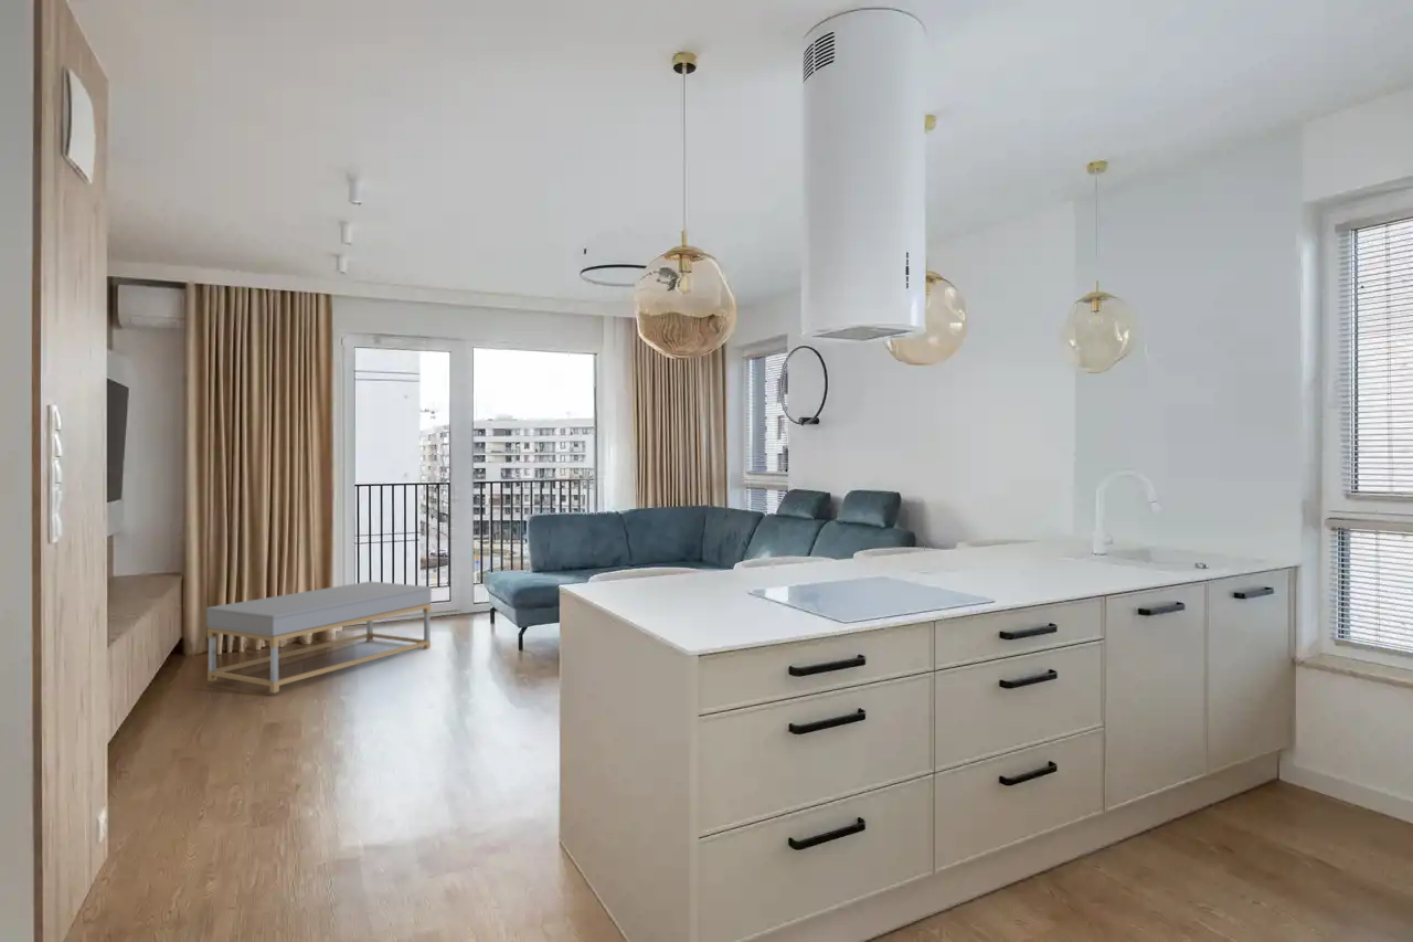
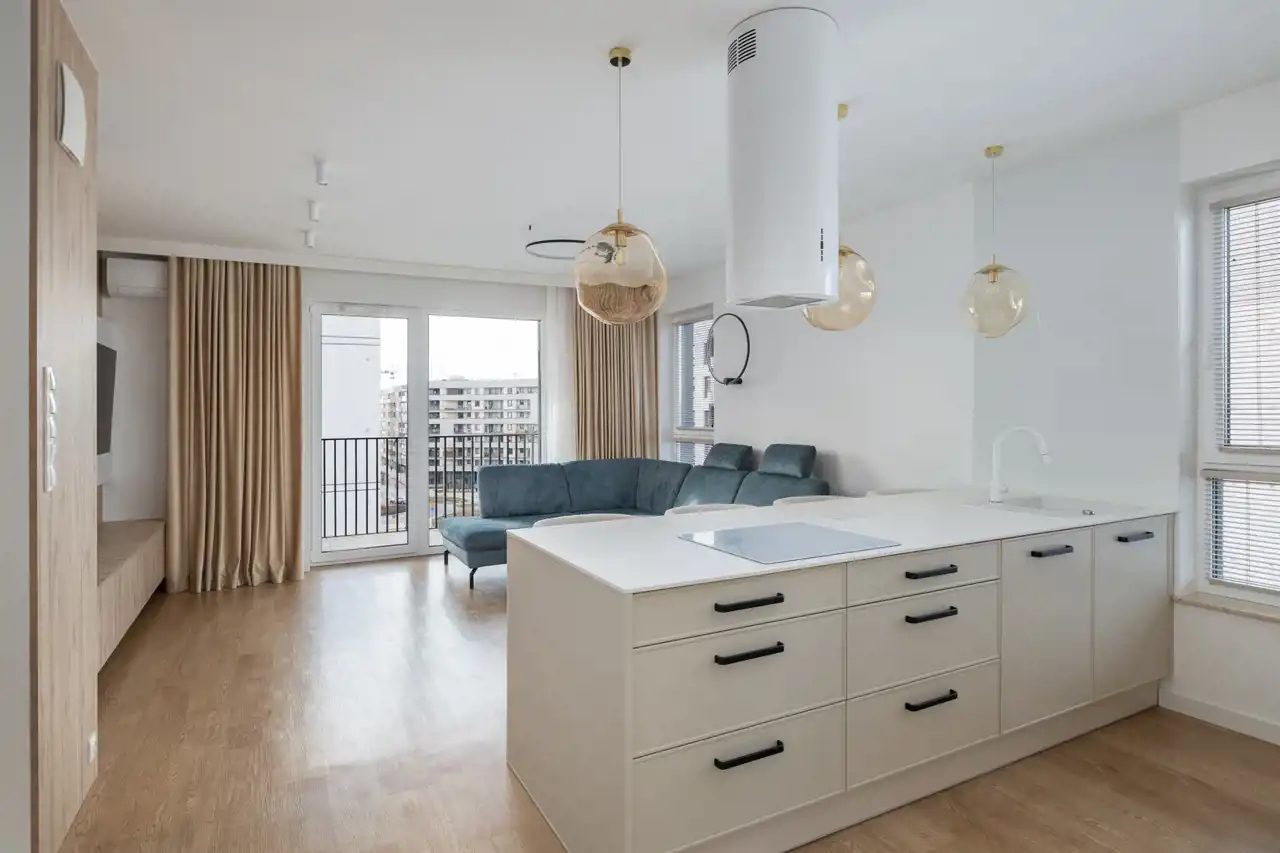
- coffee table [205,580,433,695]
